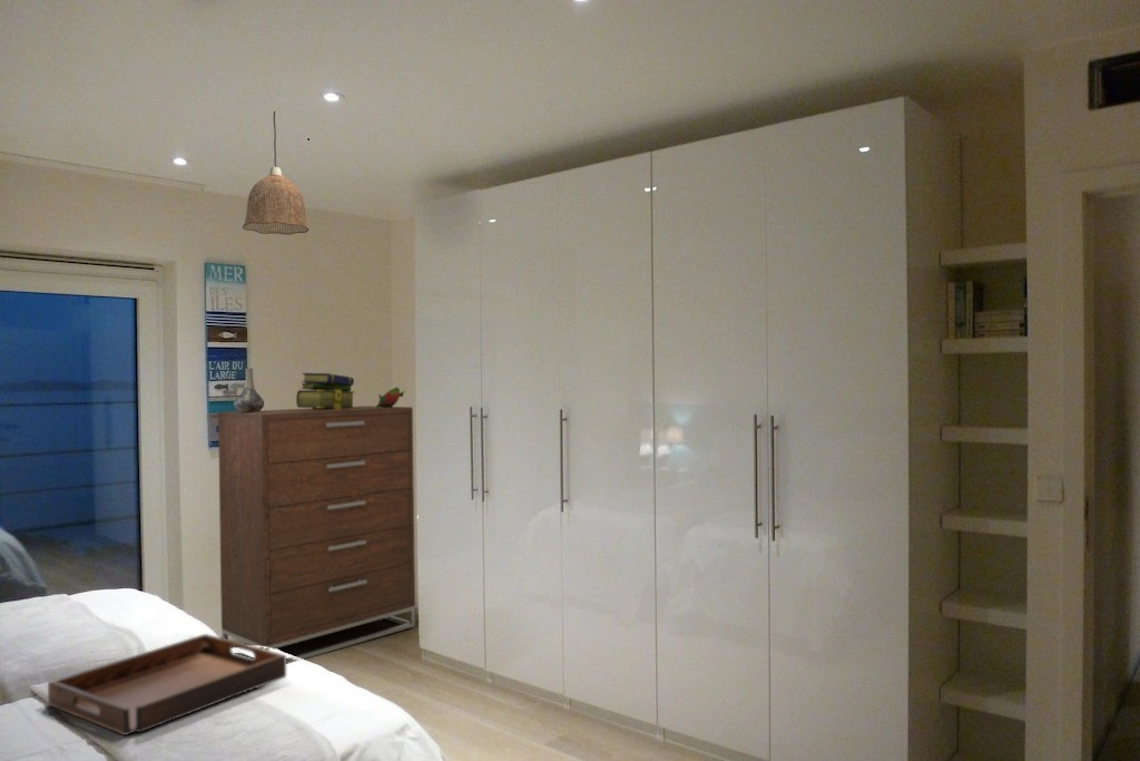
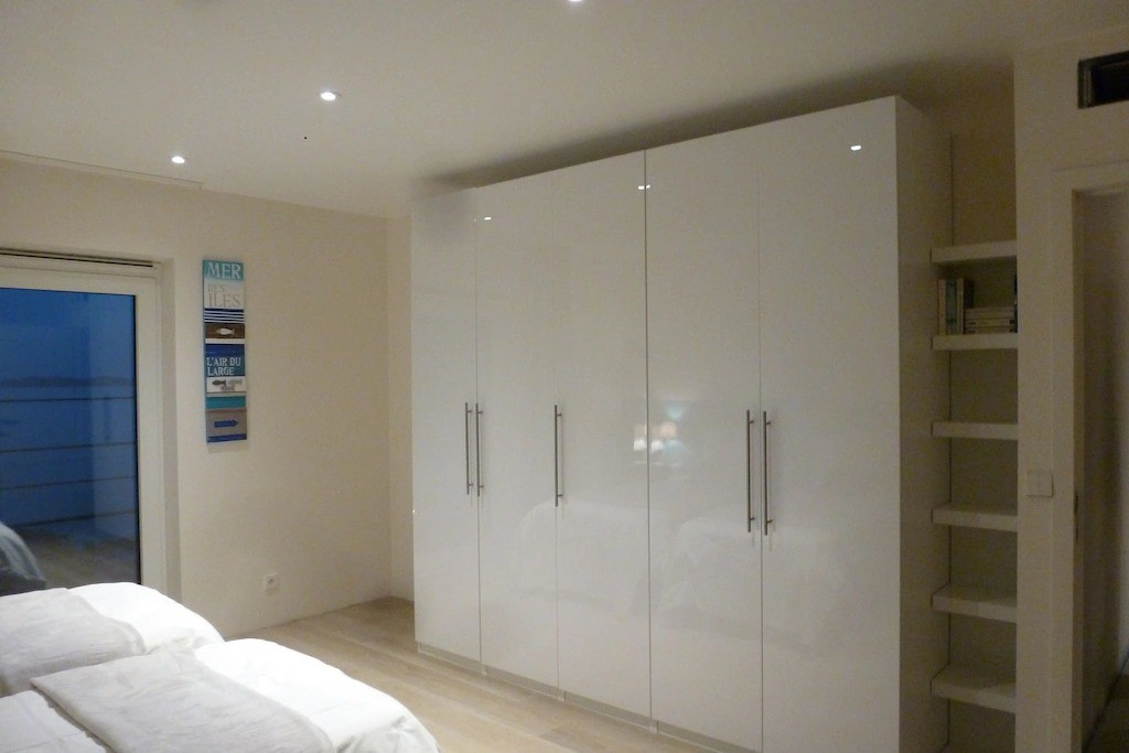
- decorative vase [233,368,265,413]
- decorative fish sculpture [375,387,405,408]
- pendant lamp [242,110,311,236]
- serving tray [47,633,287,736]
- dresser [217,404,416,665]
- stack of books [295,372,356,409]
